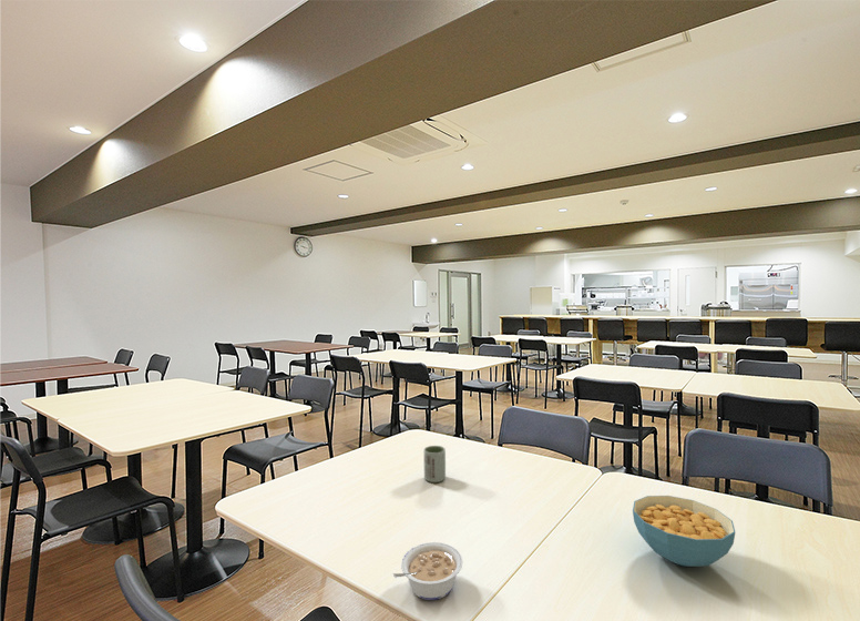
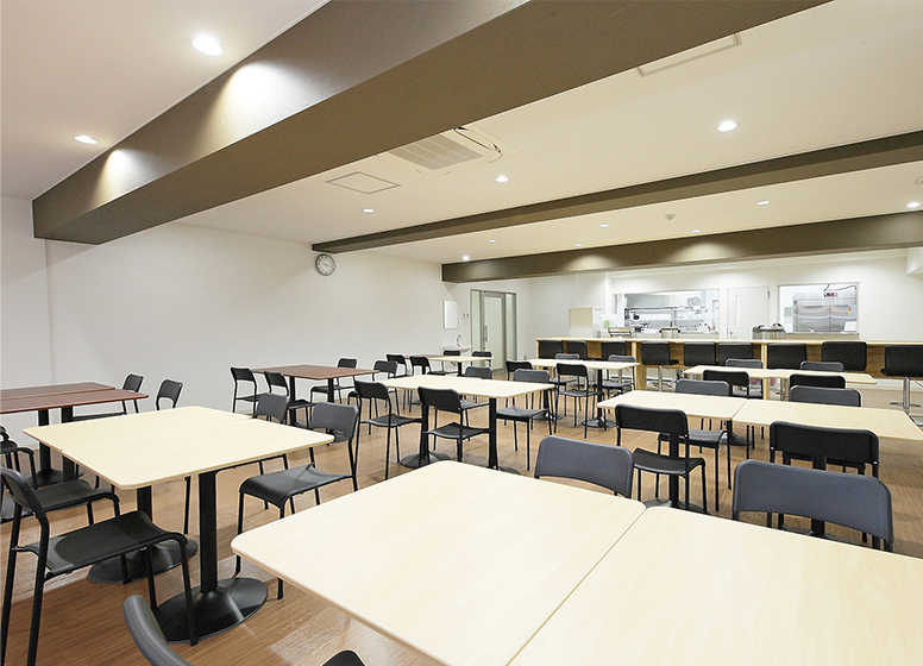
- legume [392,541,464,601]
- cup [422,445,447,483]
- cereal bowl [632,495,736,568]
